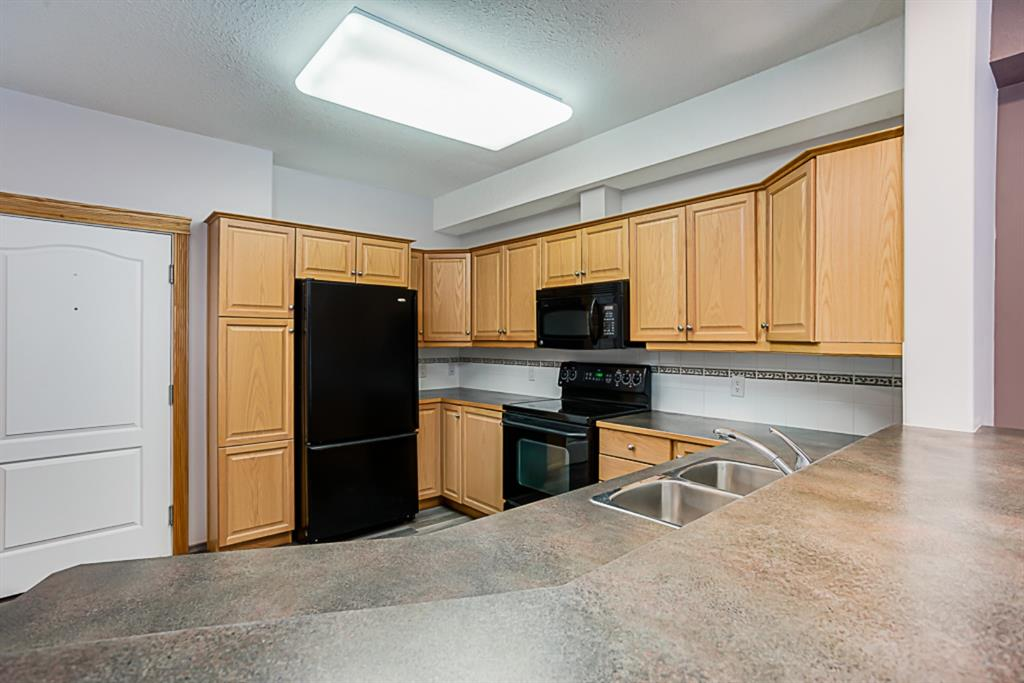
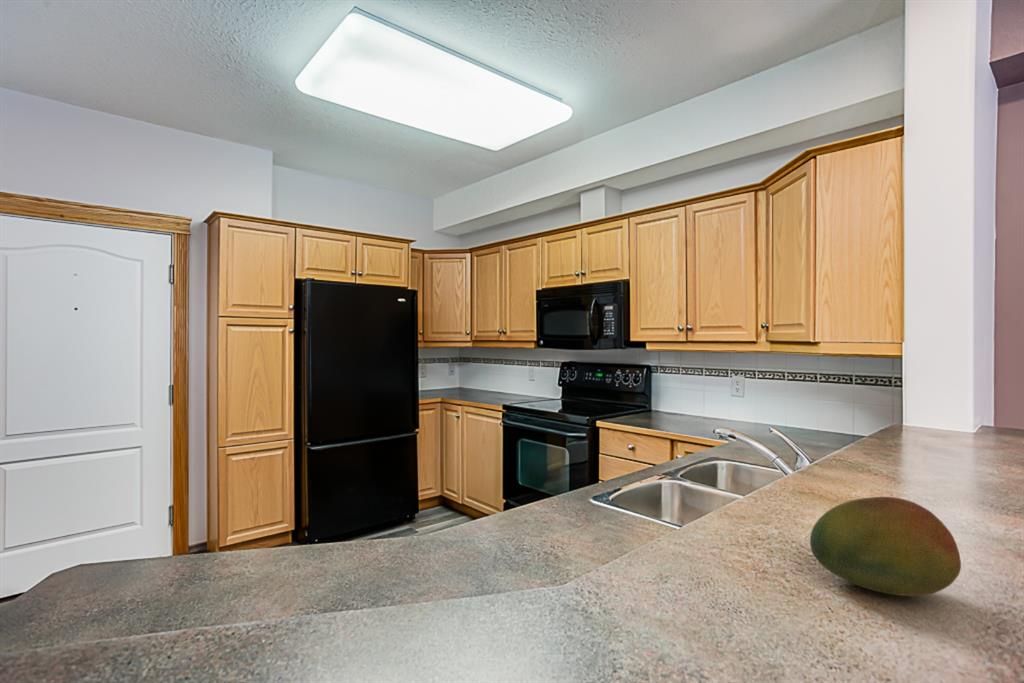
+ fruit [809,496,962,597]
